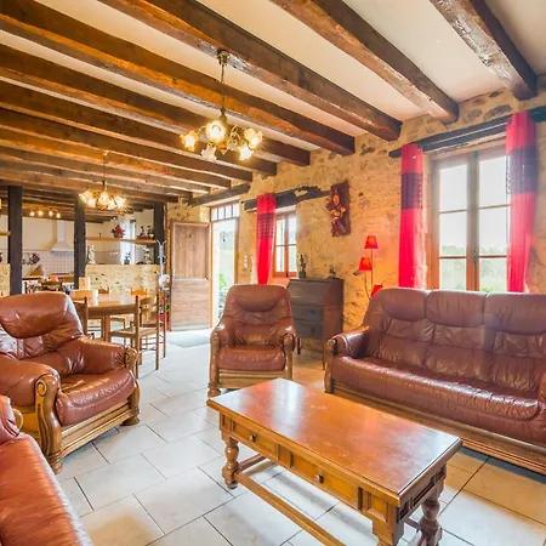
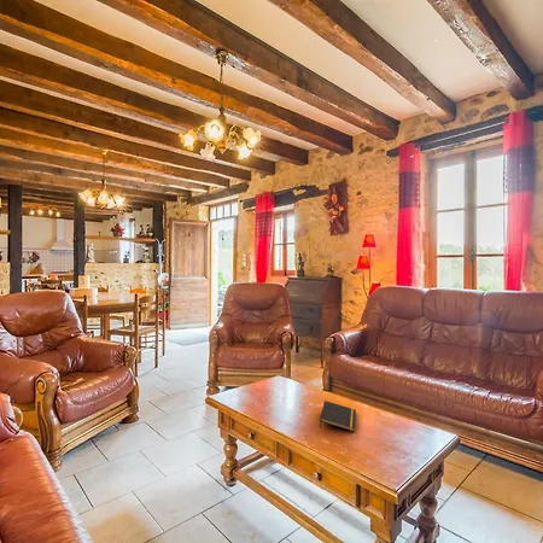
+ notepad [319,399,357,433]
